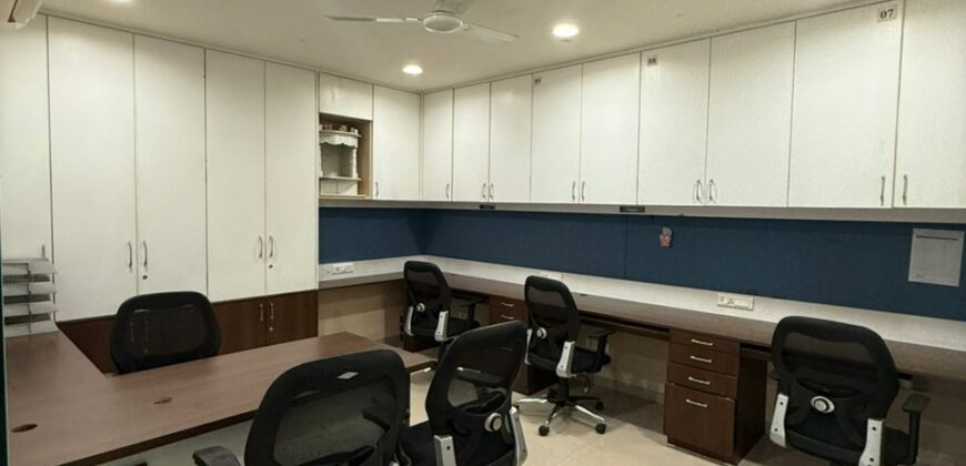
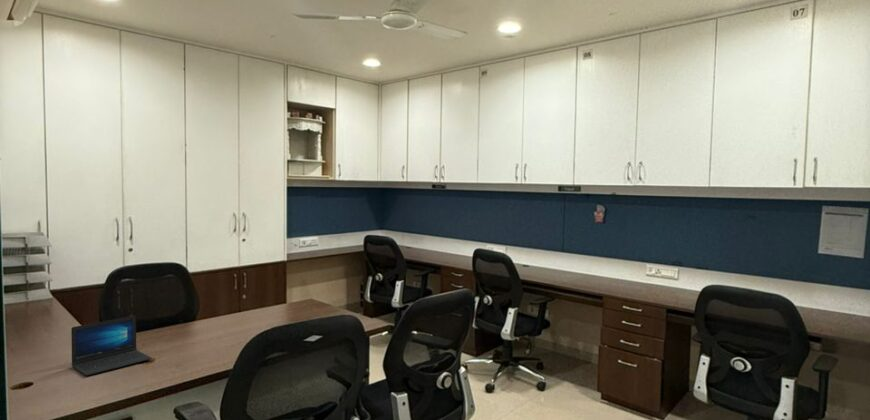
+ laptop [70,315,152,377]
